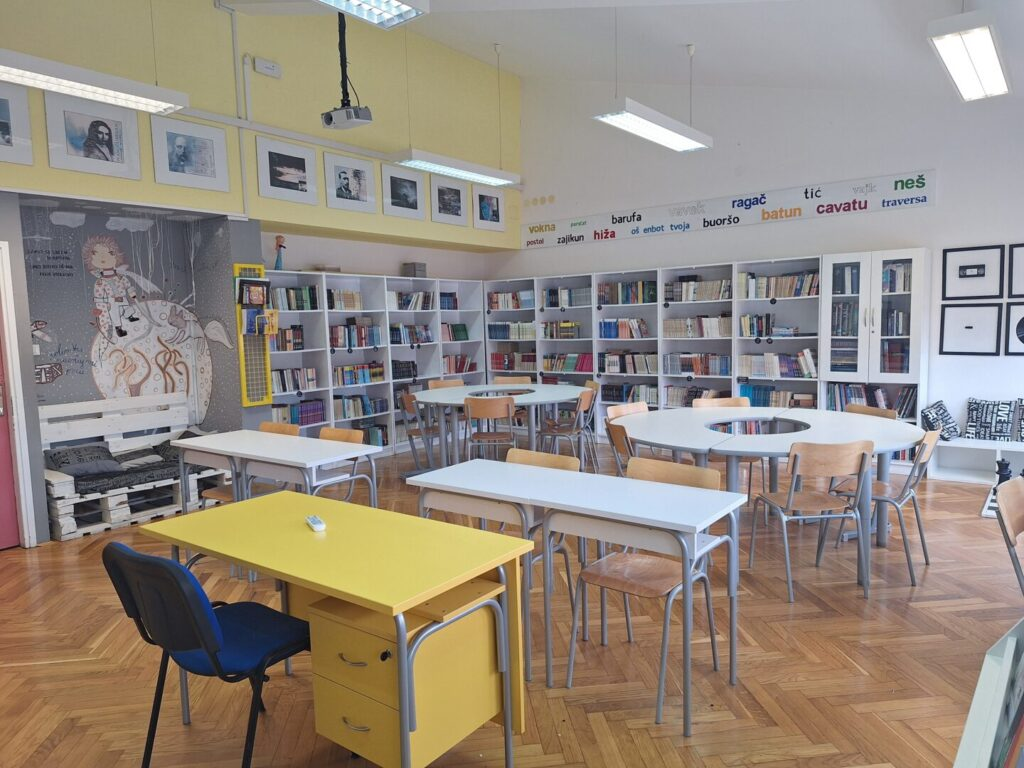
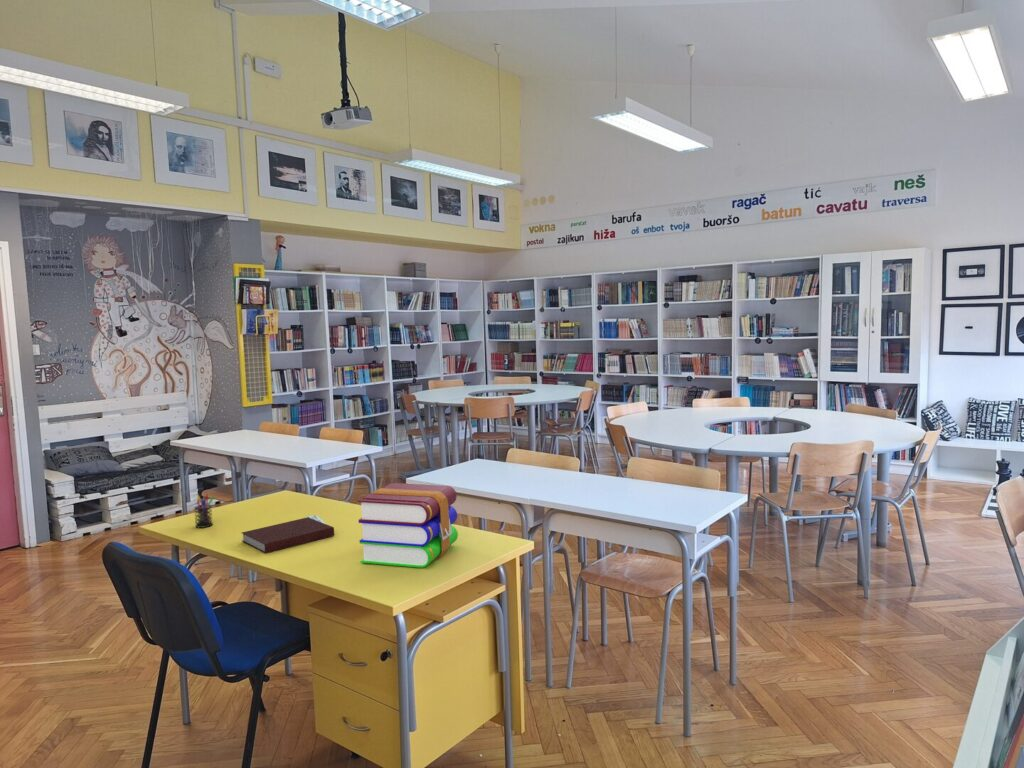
+ books [357,482,459,569]
+ notebook [241,516,335,554]
+ pen holder [193,493,215,529]
